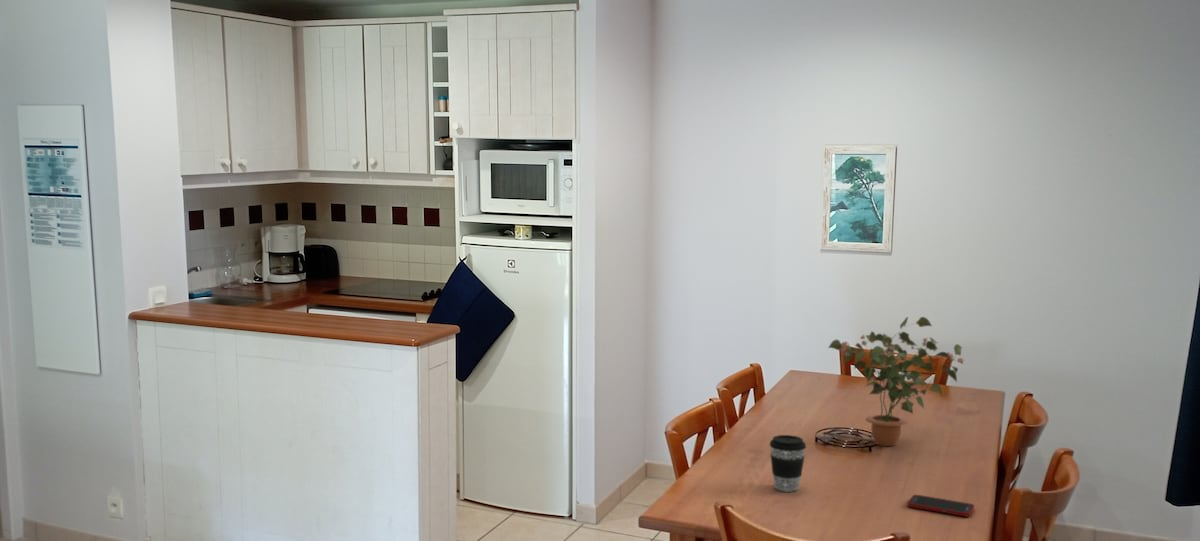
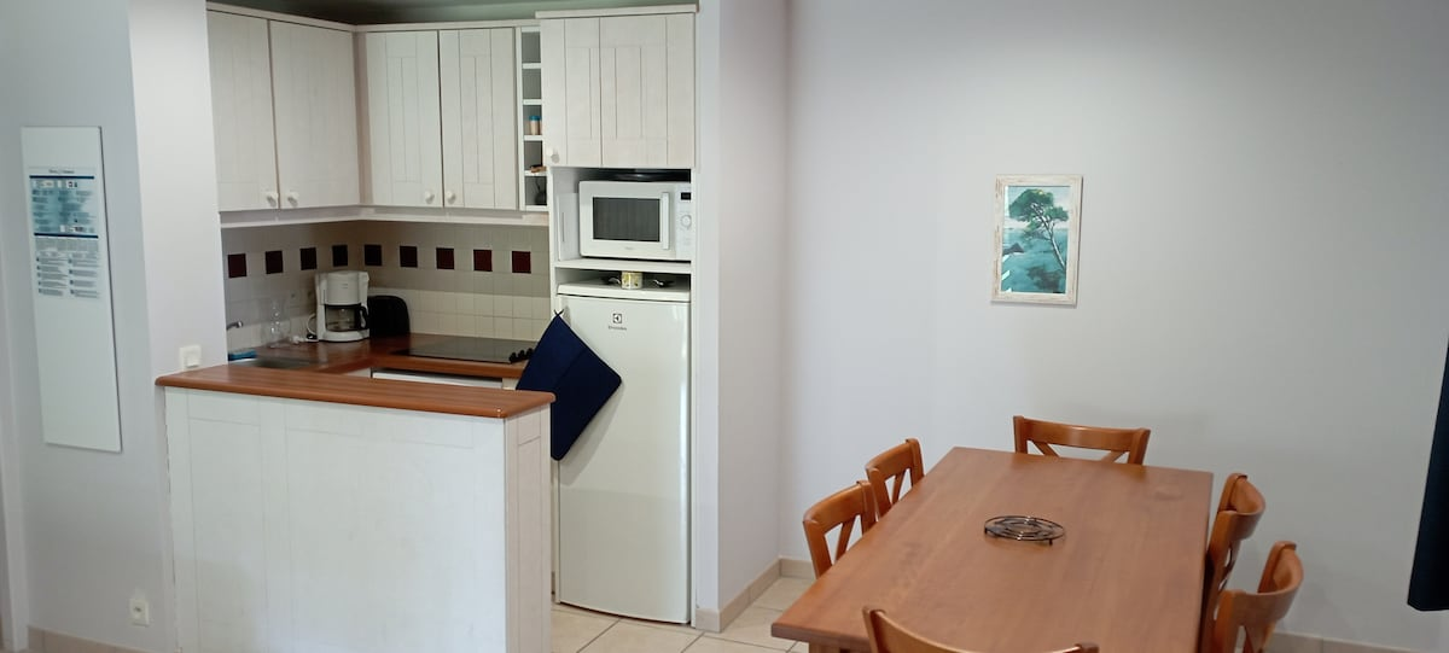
- cell phone [906,494,975,517]
- coffee cup [769,434,807,493]
- potted plant [827,316,965,447]
